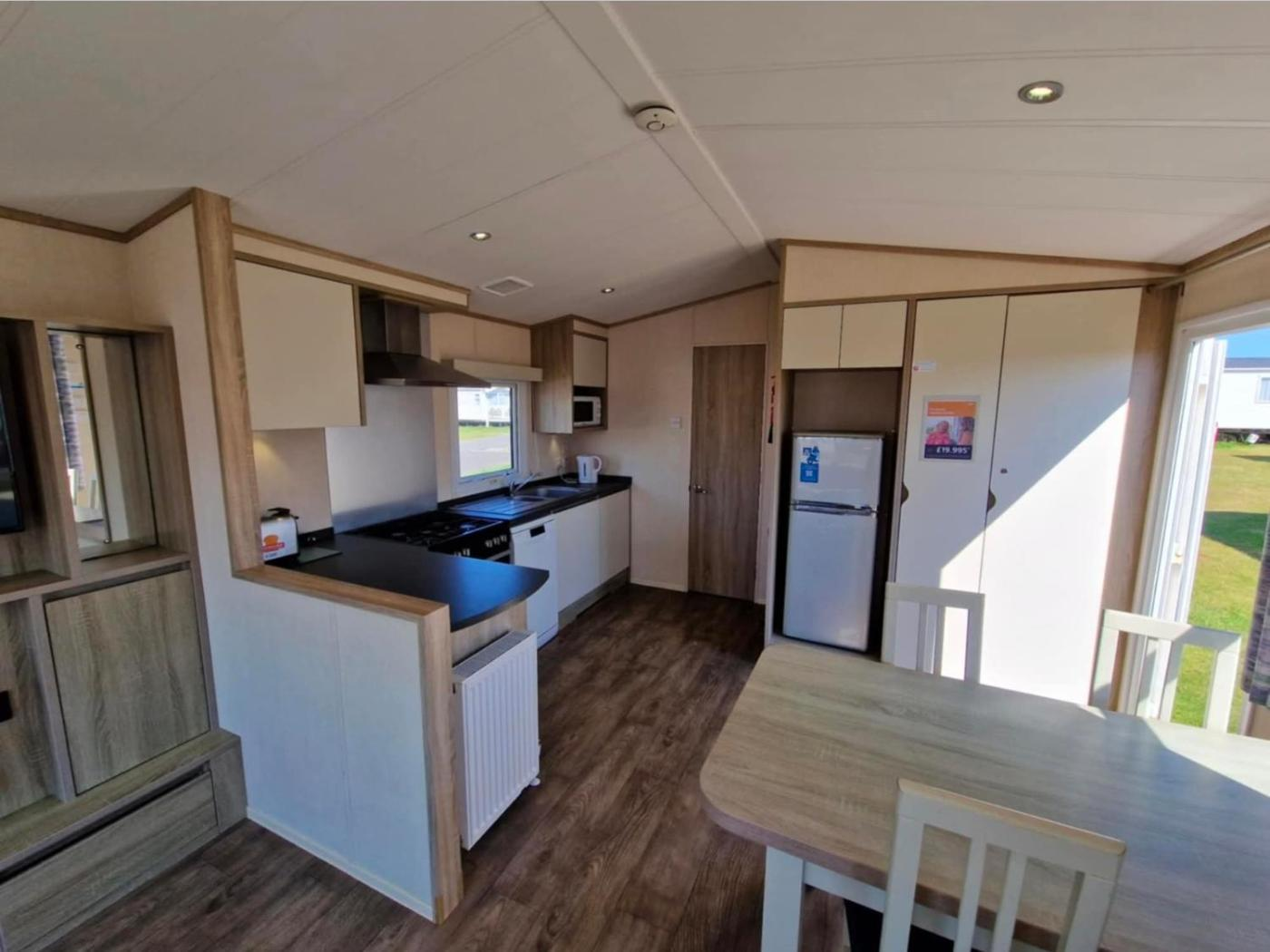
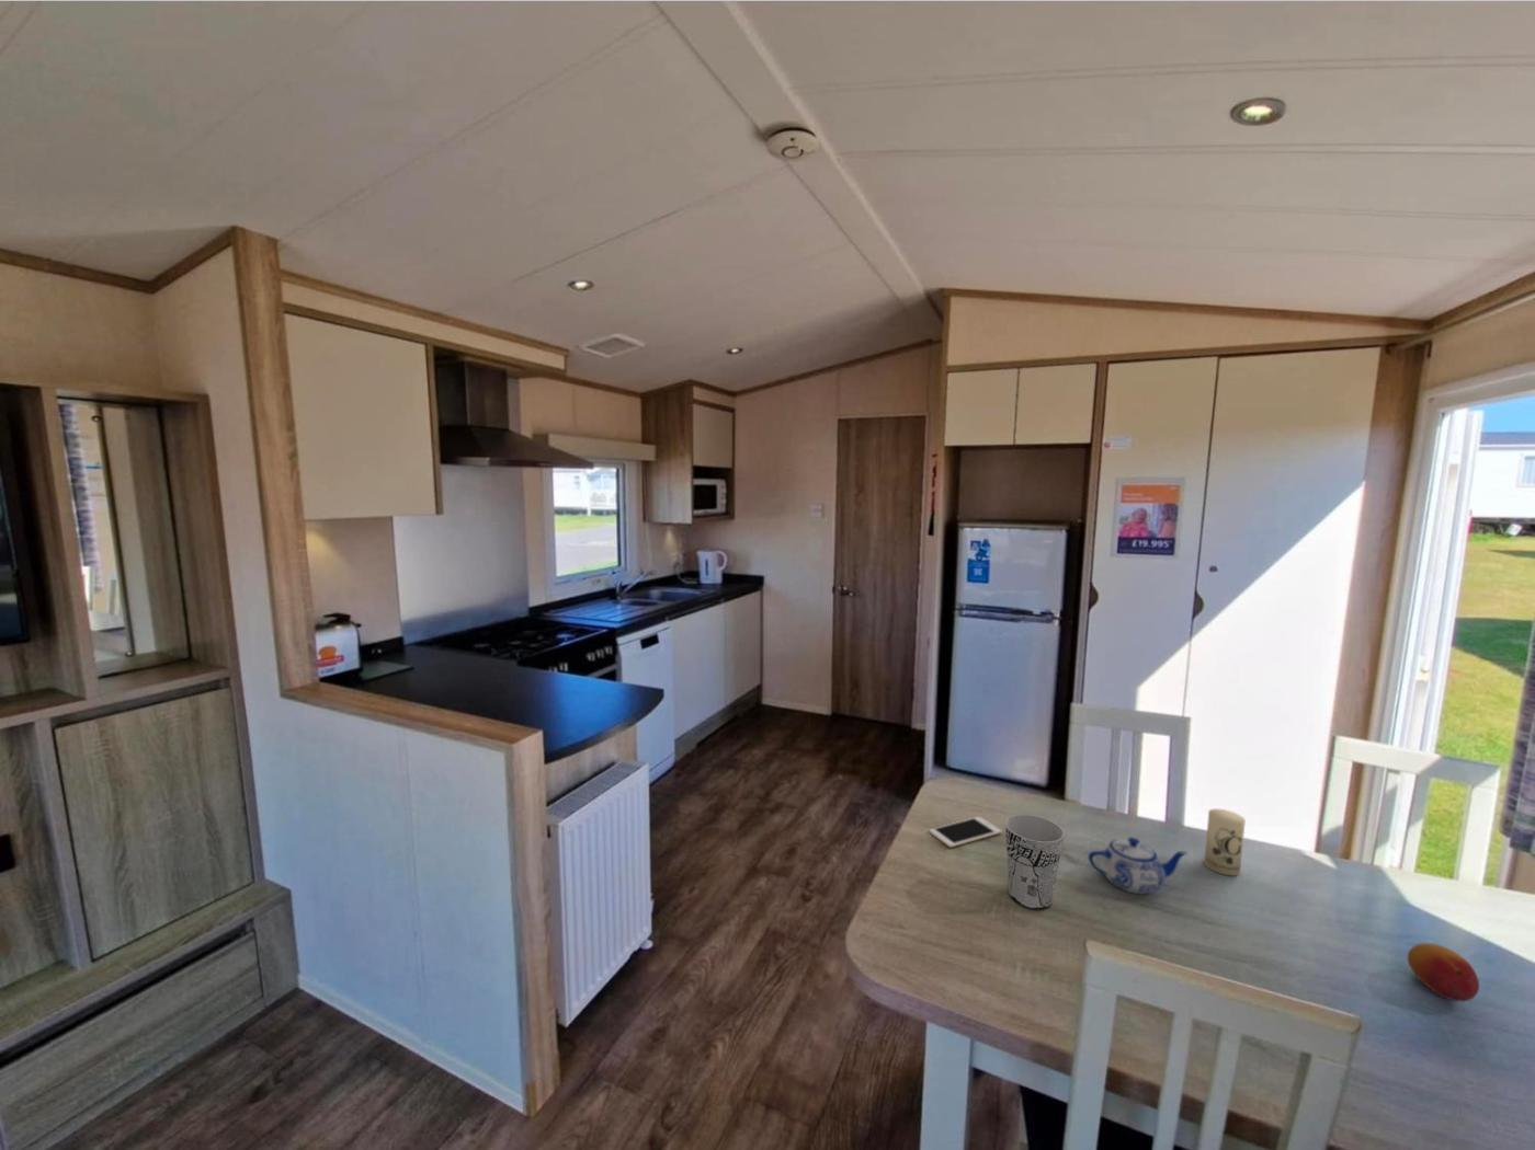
+ teapot [1088,837,1188,895]
+ candle [1203,808,1246,876]
+ cell phone [928,815,1003,849]
+ cup [1004,814,1066,911]
+ fruit [1407,942,1481,1003]
